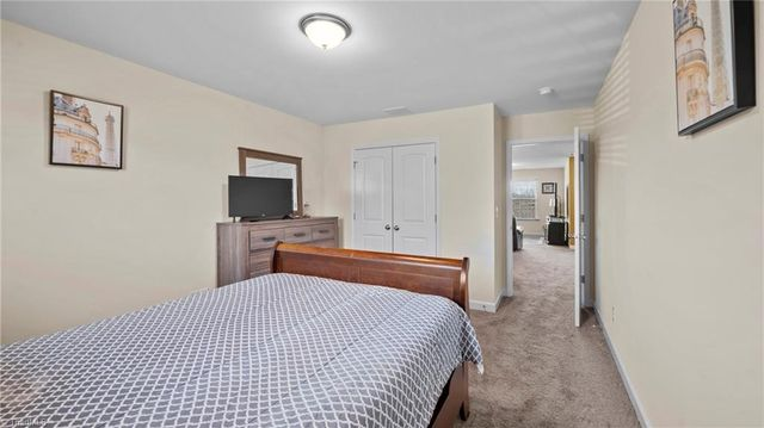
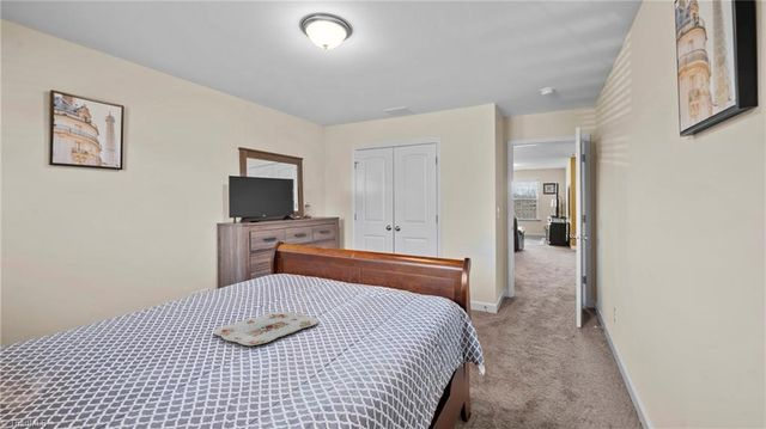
+ serving tray [212,311,320,347]
